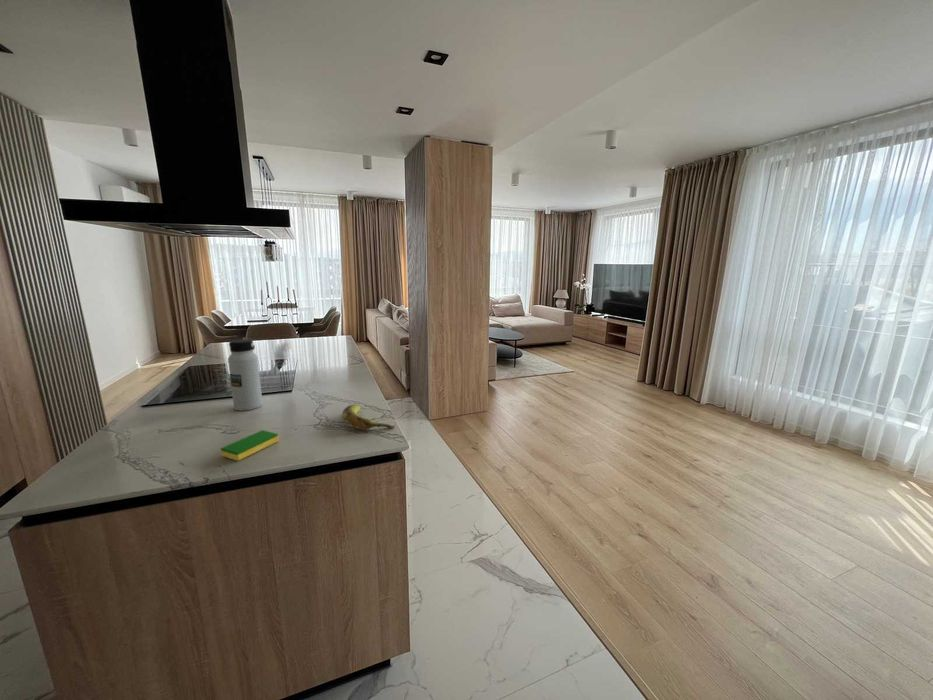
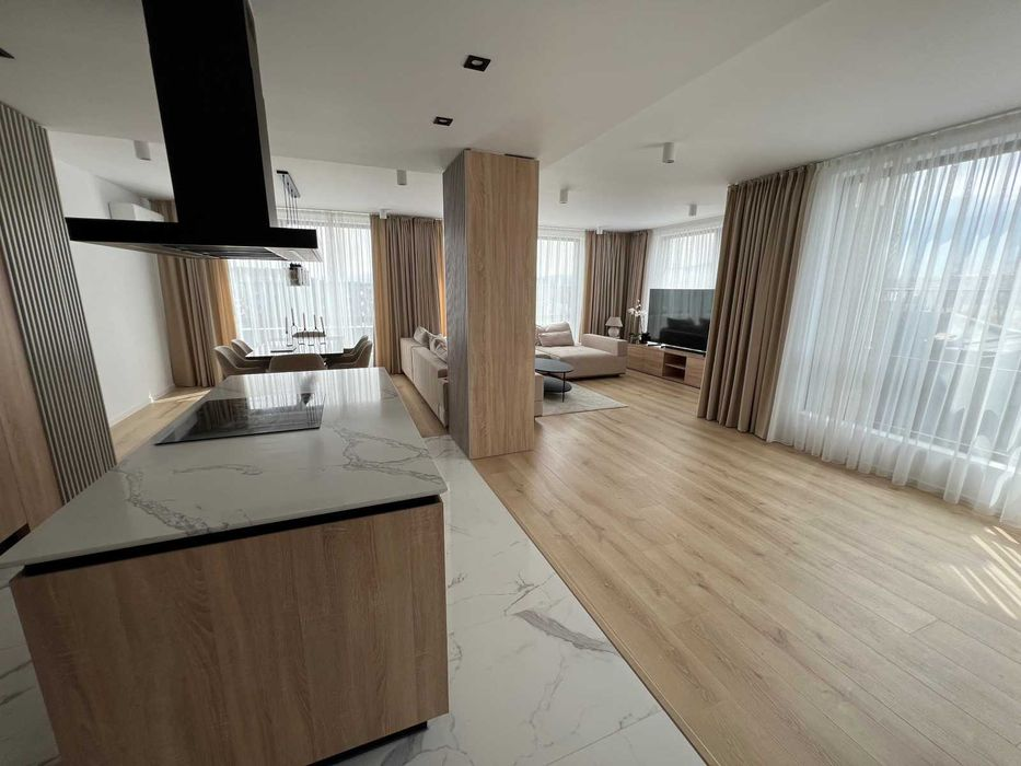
- water bottle [227,338,263,411]
- dish sponge [220,429,280,462]
- banana [341,404,396,432]
